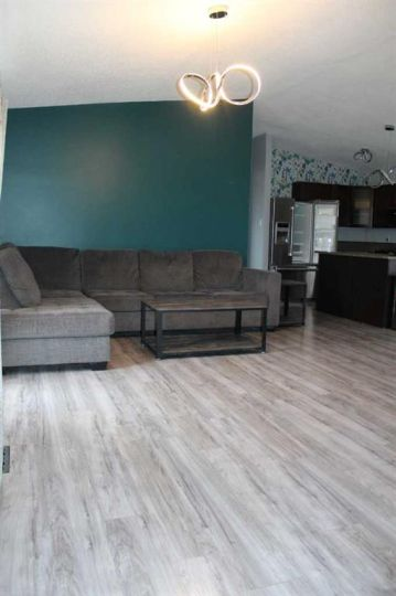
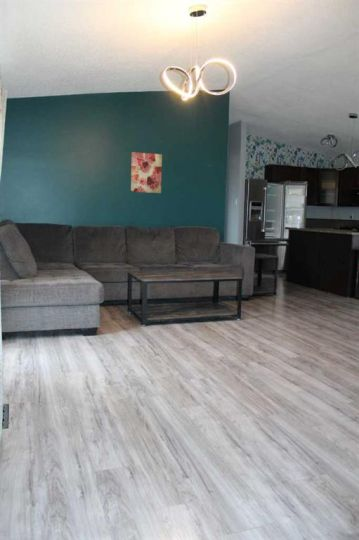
+ wall art [130,151,163,194]
